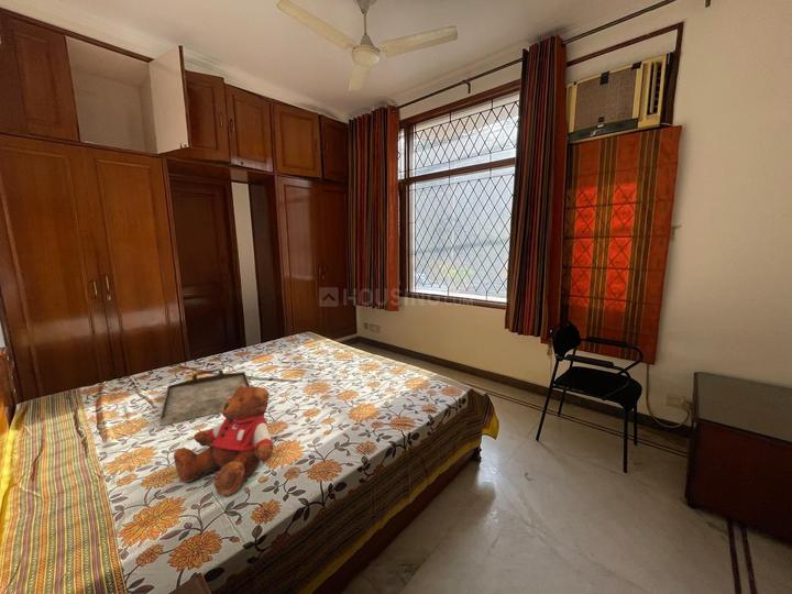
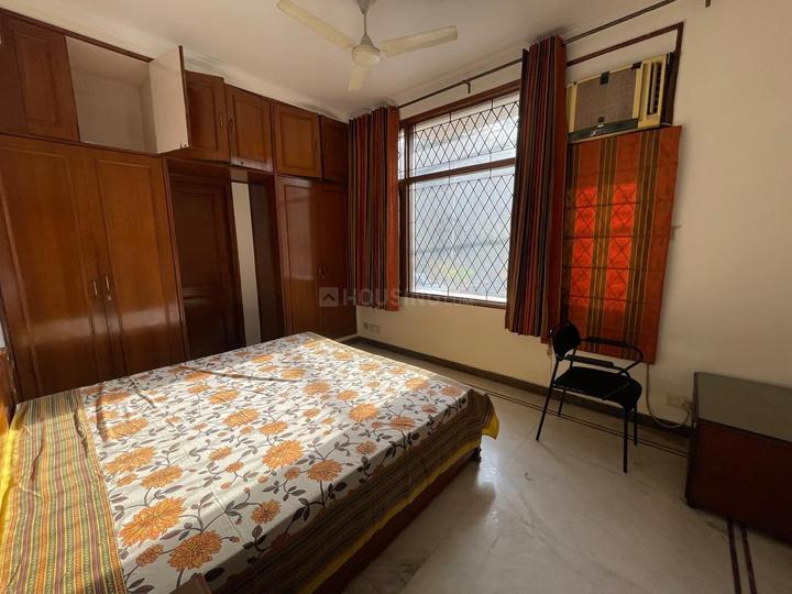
- teddy bear [173,385,274,497]
- serving tray [158,369,251,427]
